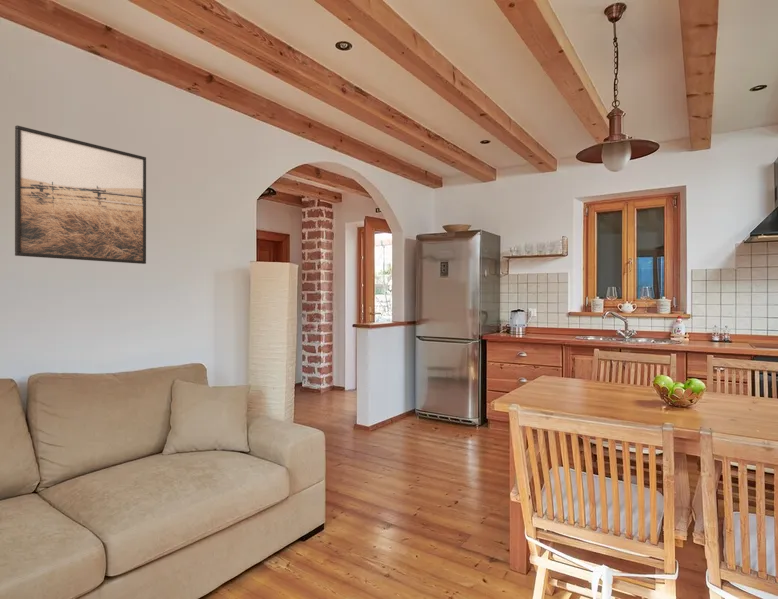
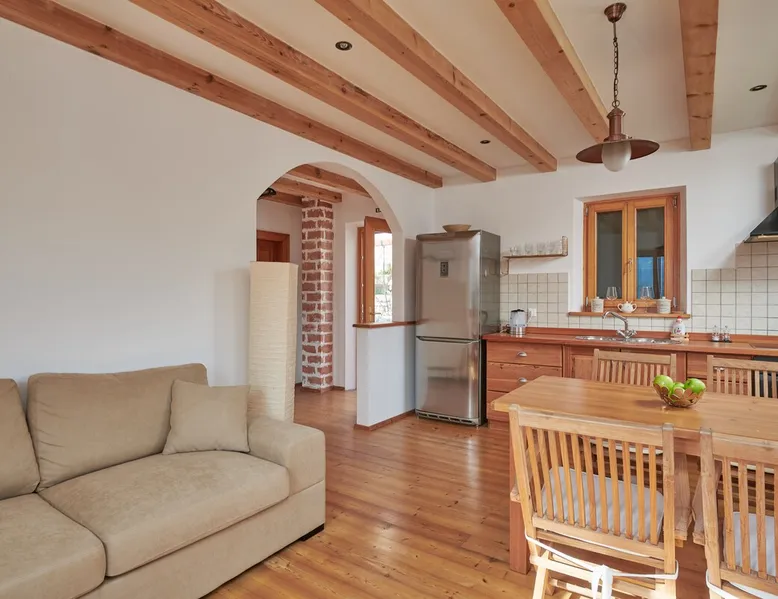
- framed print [14,124,147,265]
